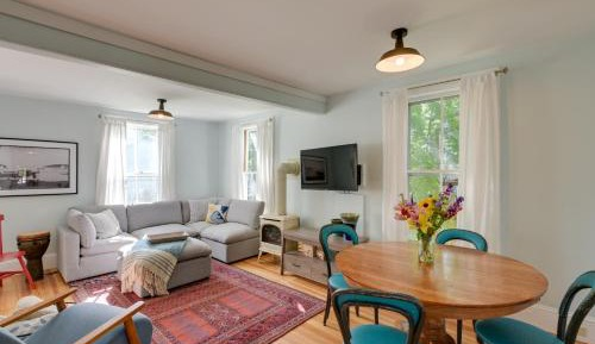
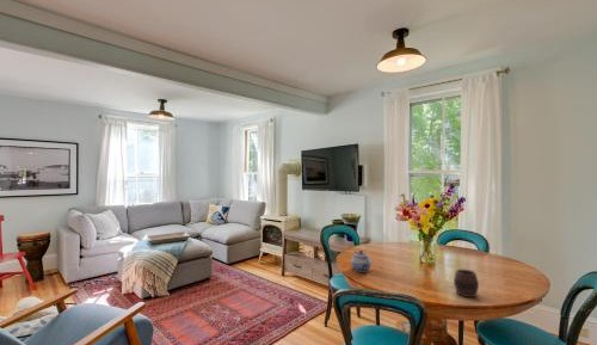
+ teapot [350,249,373,273]
+ cup [453,269,480,298]
